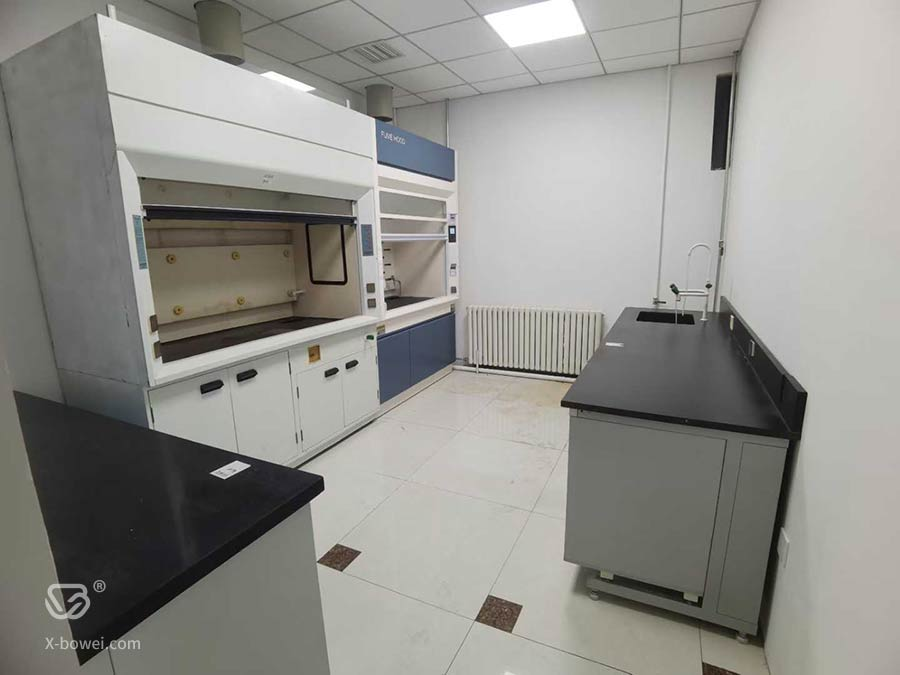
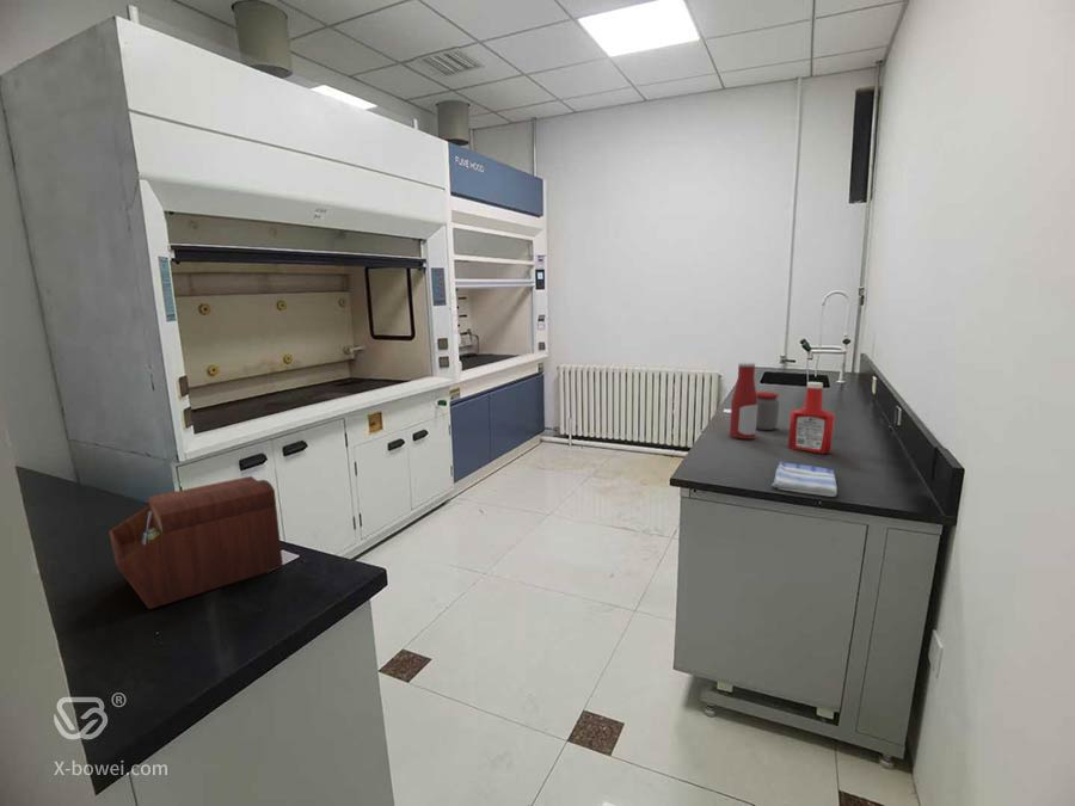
+ soap bottle [787,381,836,455]
+ jar [756,390,780,431]
+ bottle [729,361,757,441]
+ sewing box [109,475,284,610]
+ dish towel [770,461,838,498]
